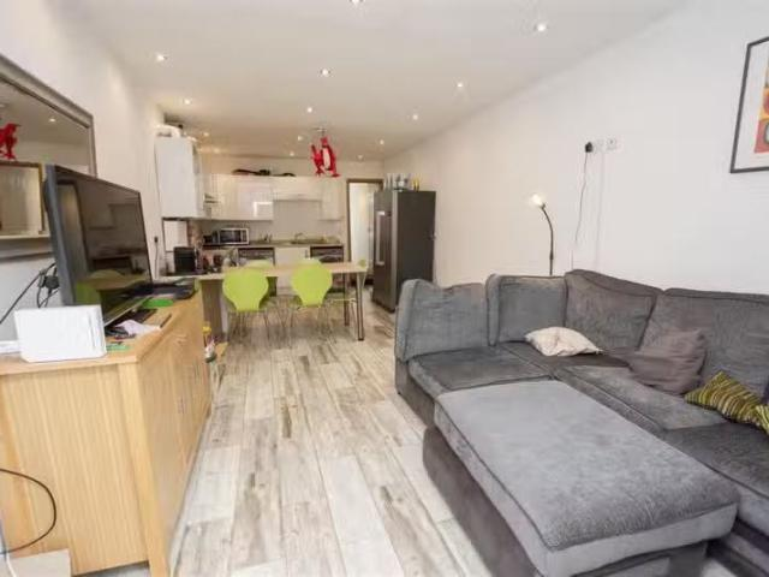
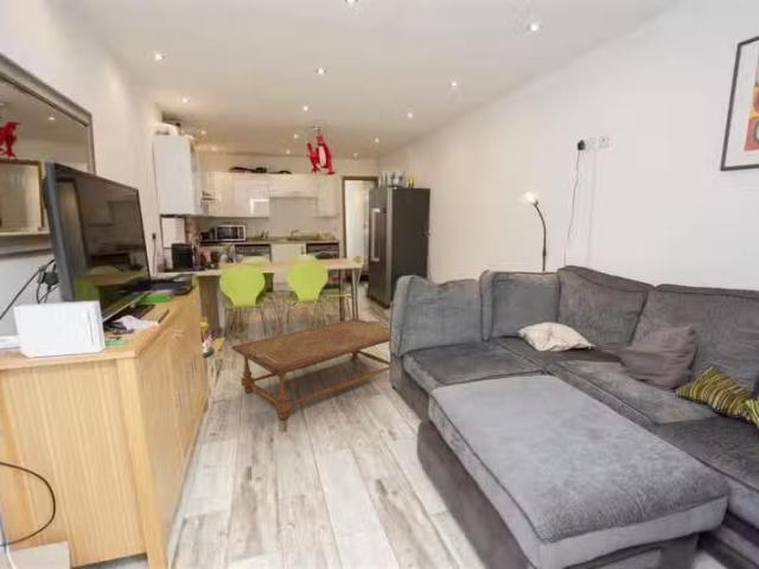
+ coffee table [230,318,391,420]
